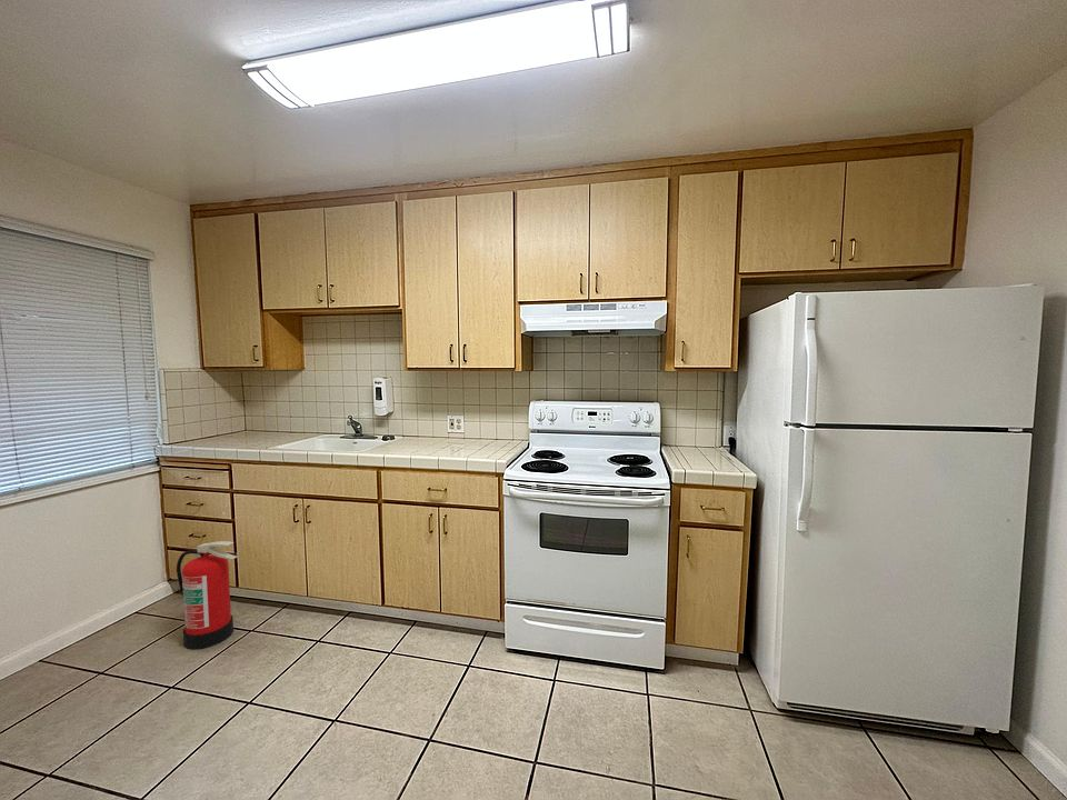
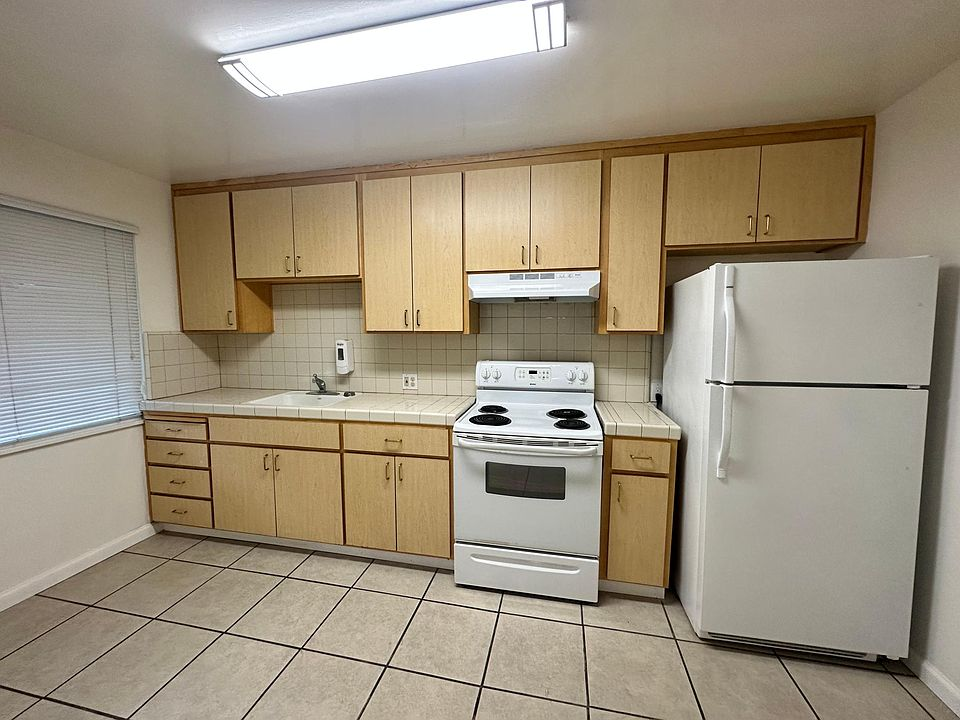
- fire extinguisher [176,540,238,650]
